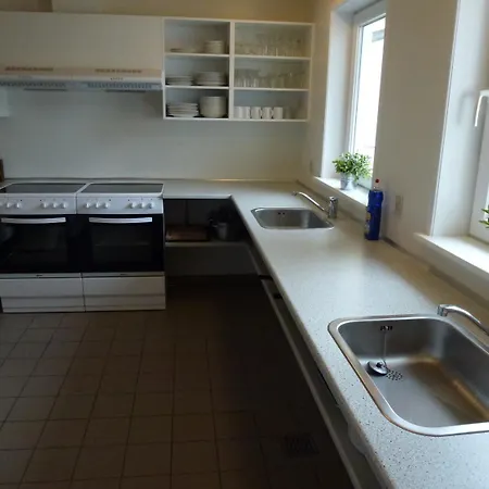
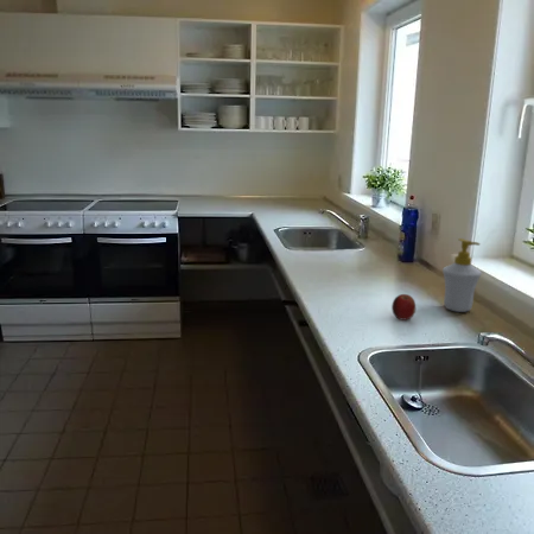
+ soap bottle [441,237,483,313]
+ fruit [390,293,417,322]
